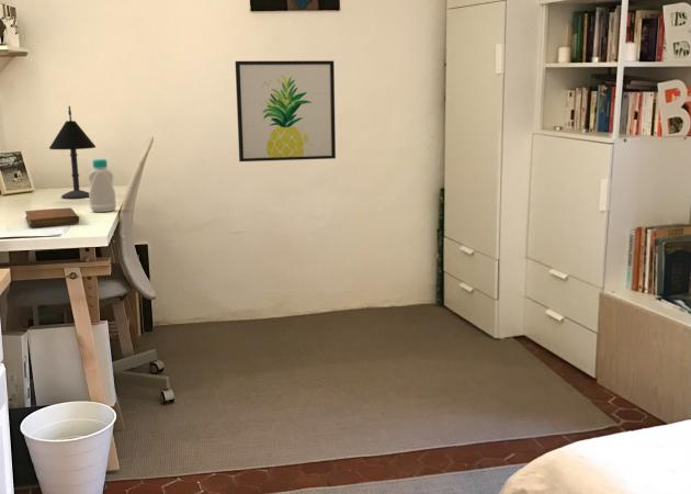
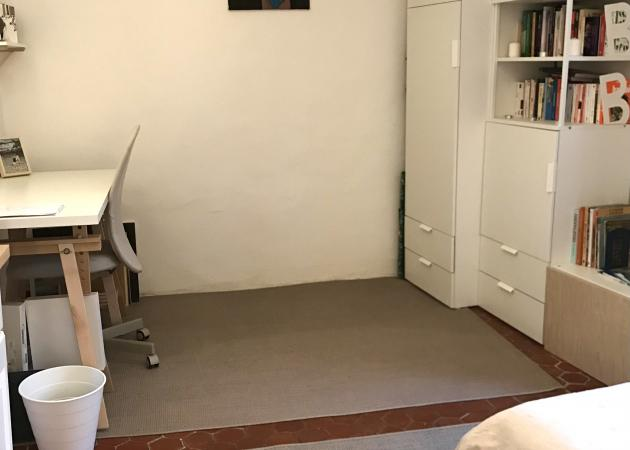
- desk lamp [48,105,97,200]
- wall art [234,59,337,162]
- notebook [24,206,80,228]
- bottle [88,158,117,213]
